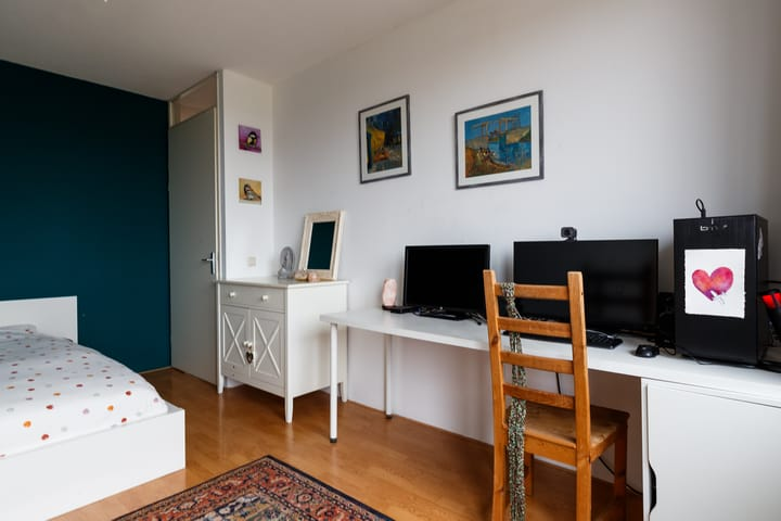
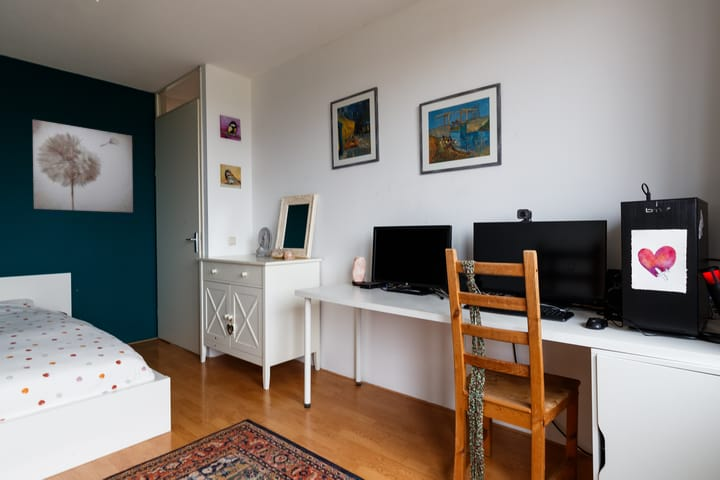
+ wall art [32,119,134,213]
